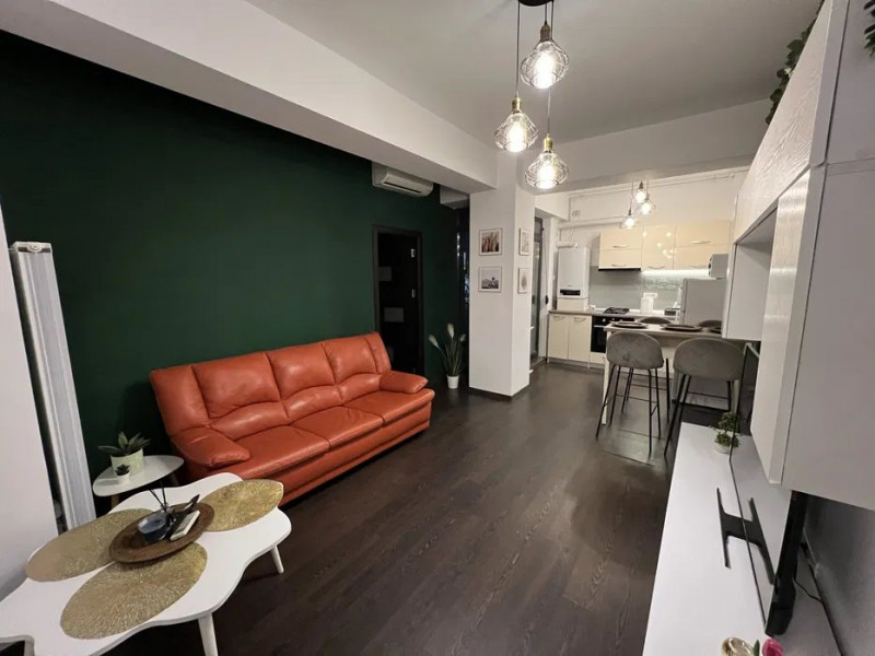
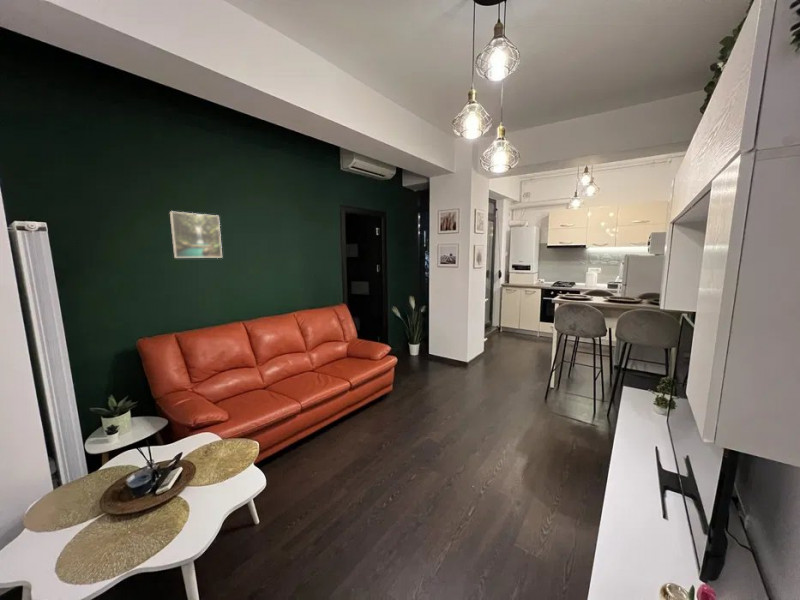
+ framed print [168,210,223,259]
